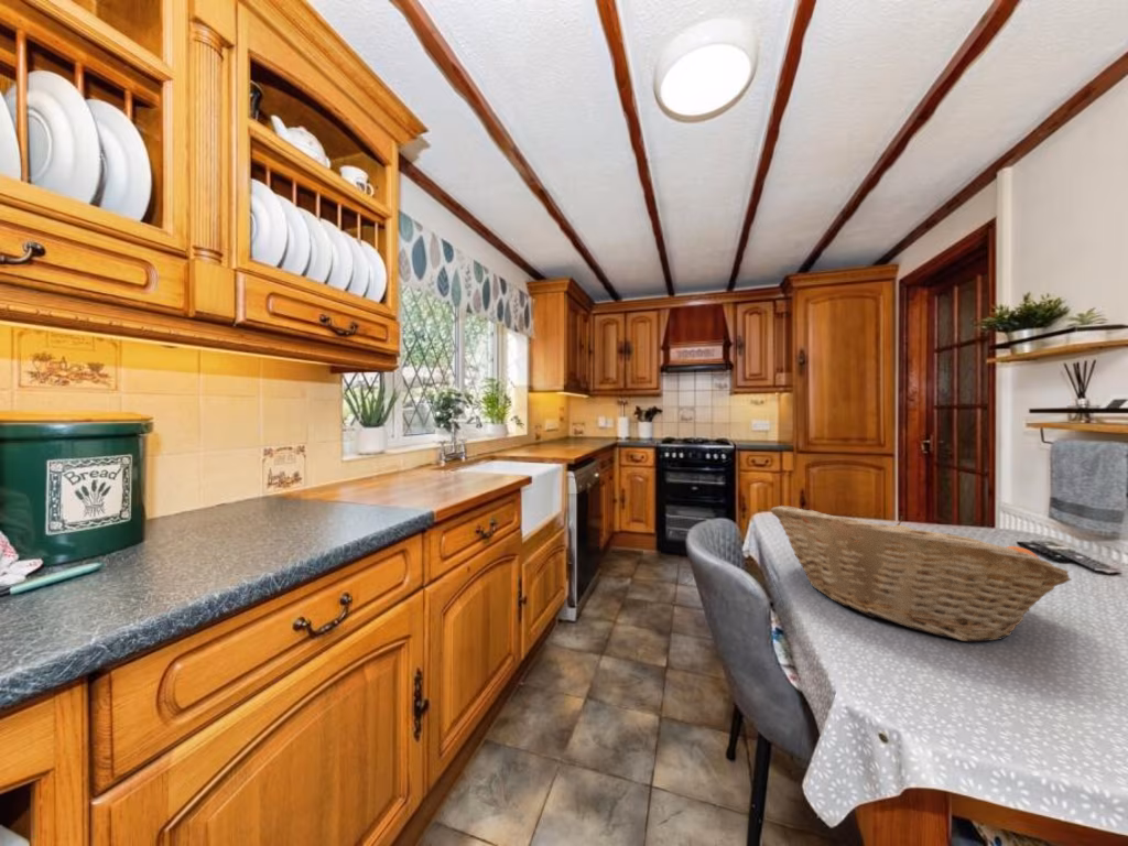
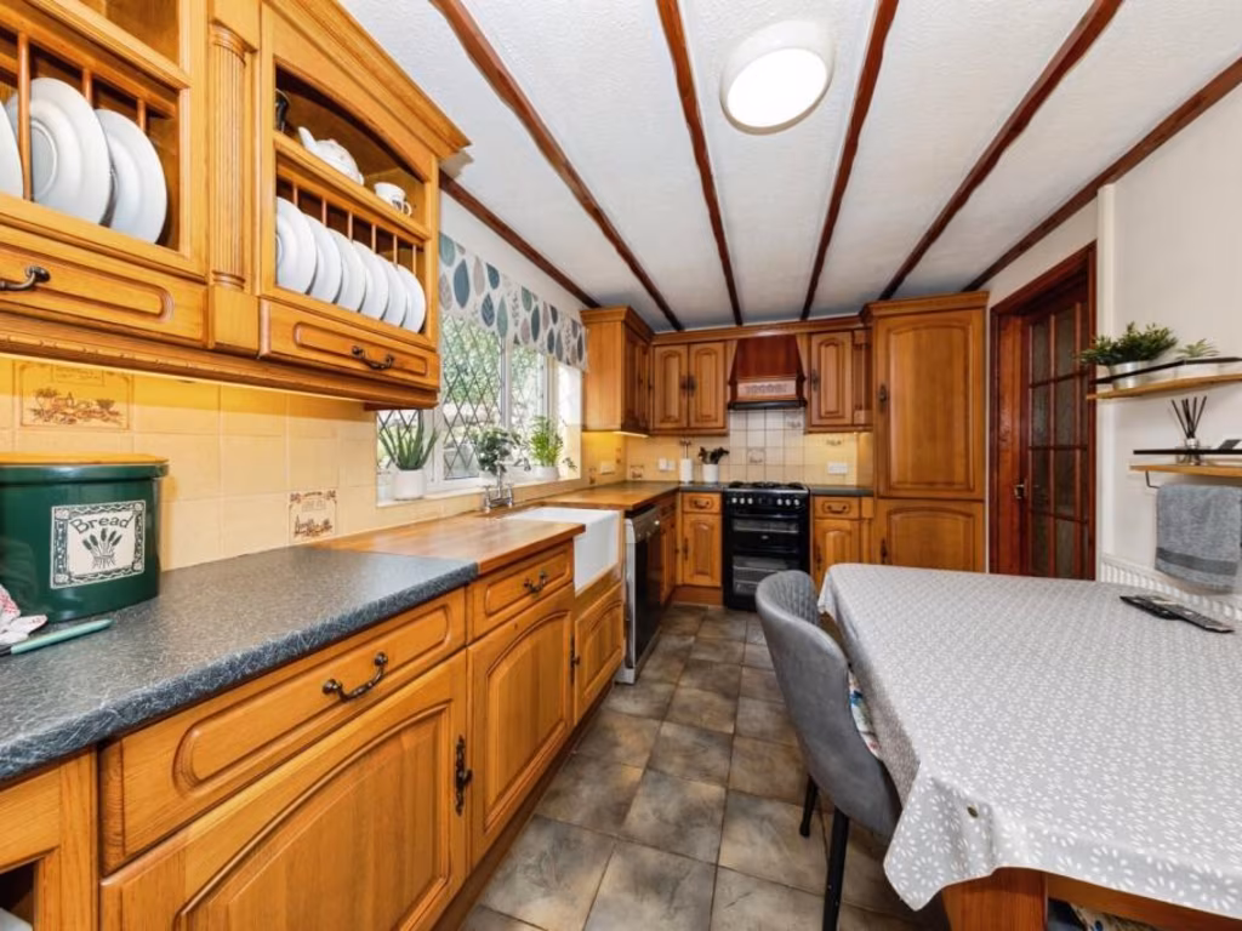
- fruit basket [770,505,1072,642]
